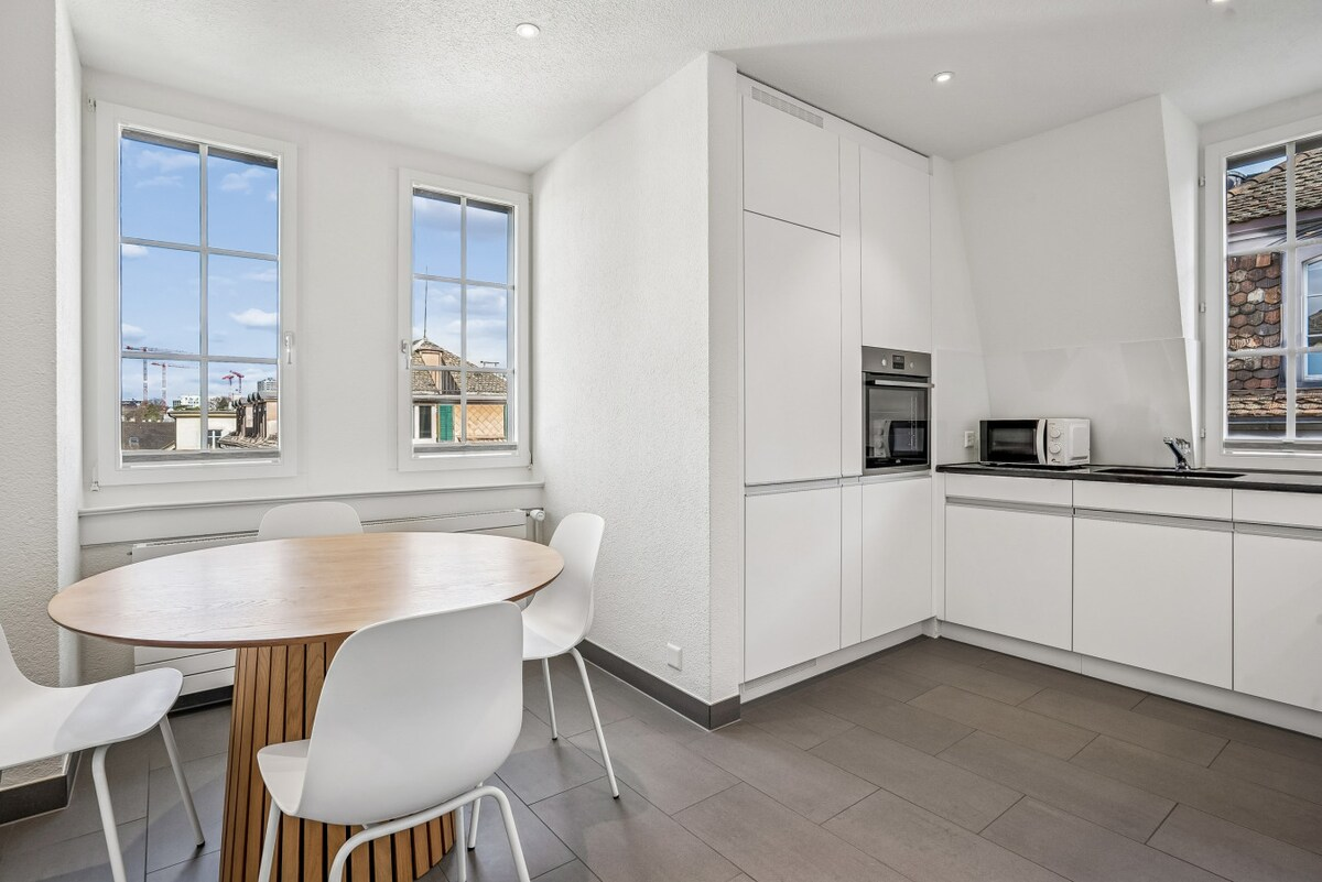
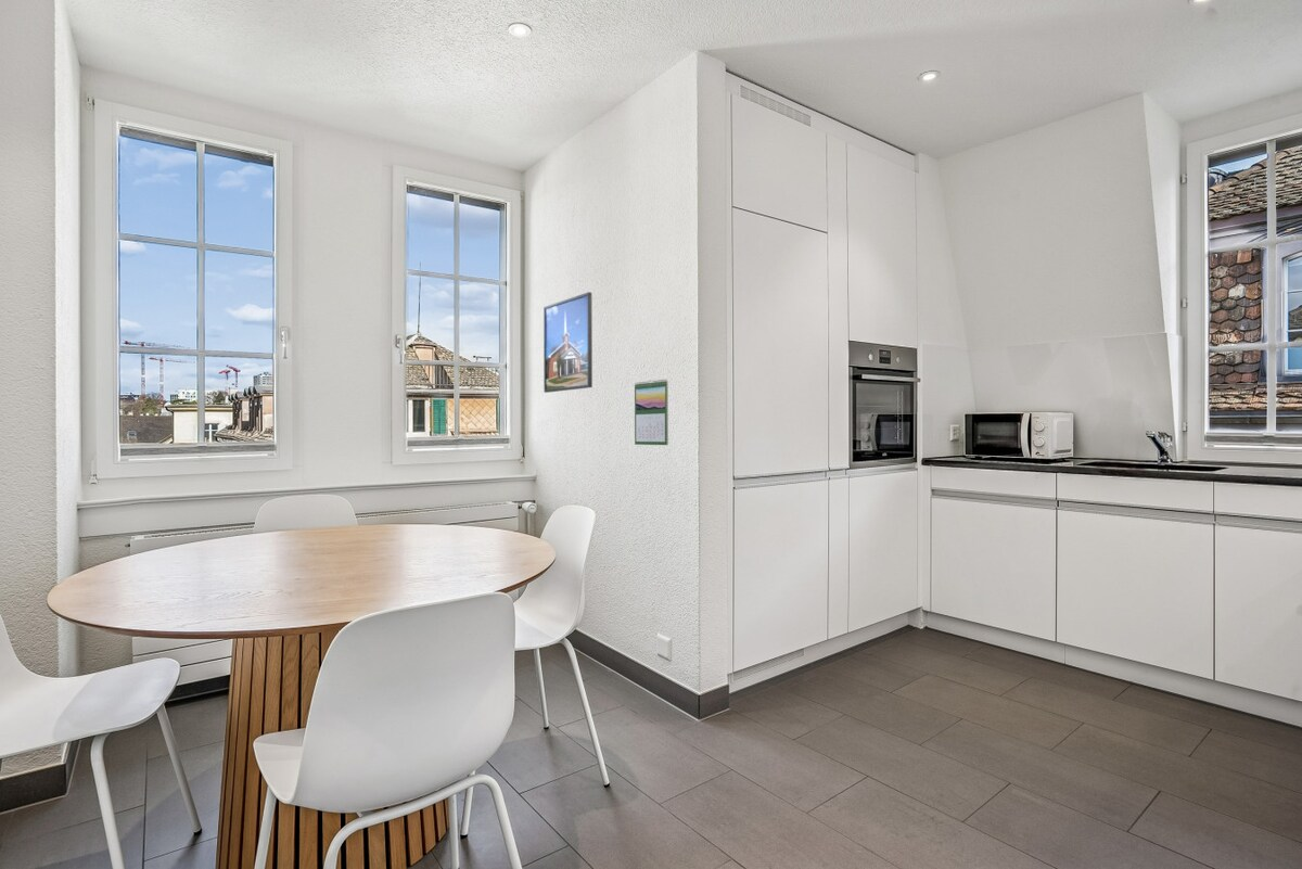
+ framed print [542,291,593,394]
+ calendar [634,379,669,446]
